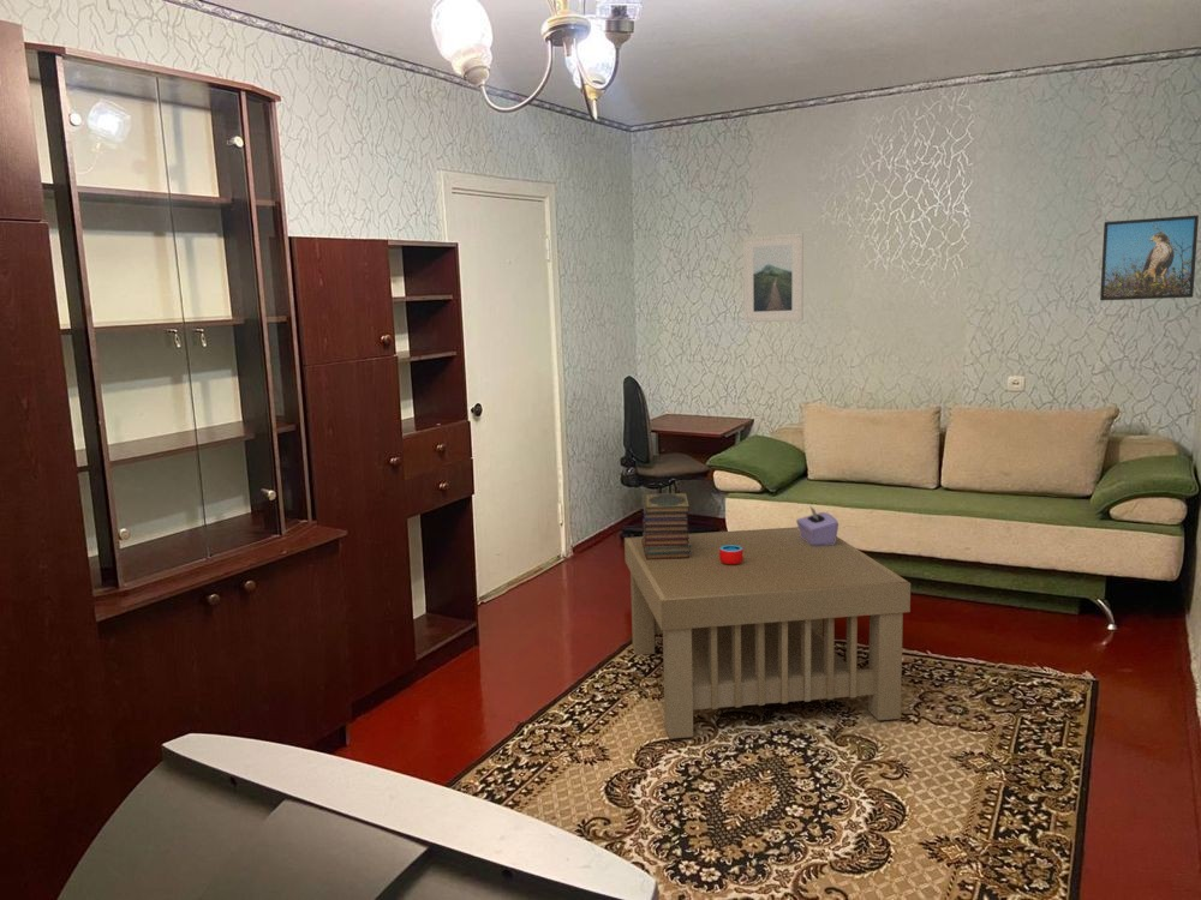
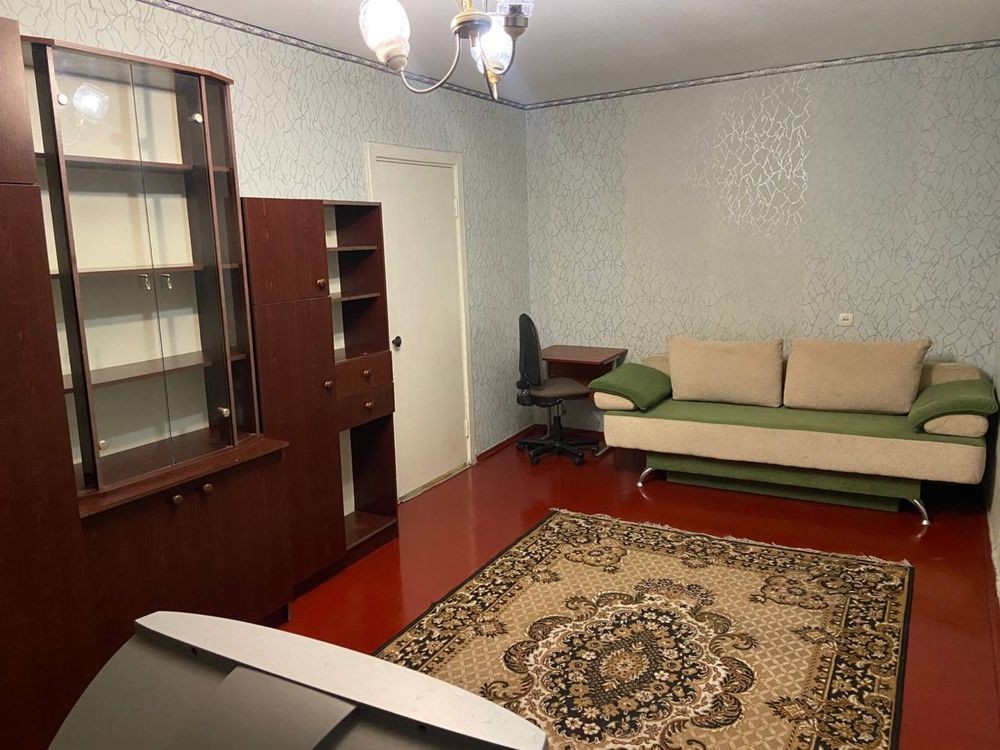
- book stack [641,492,691,560]
- mug [719,545,743,565]
- coffee table [623,526,912,740]
- tissue box [795,506,839,546]
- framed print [742,232,805,323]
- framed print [1099,214,1200,301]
